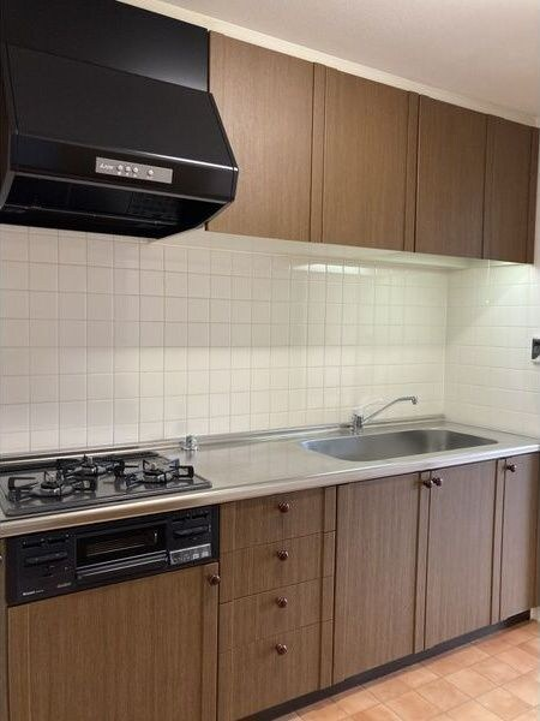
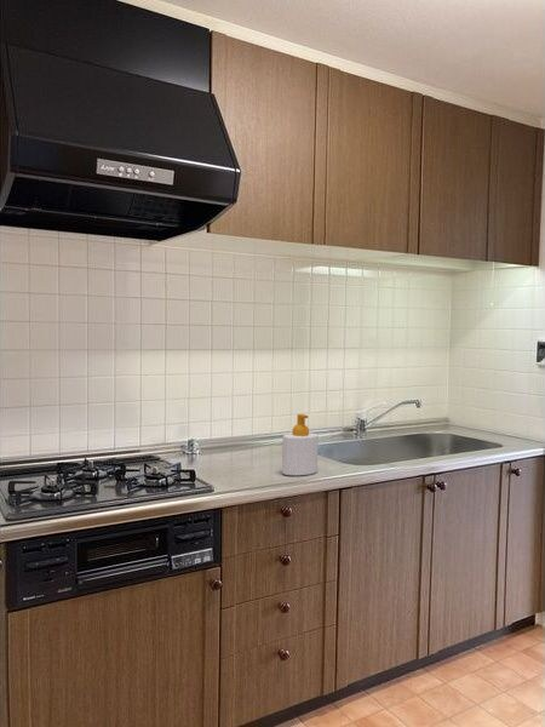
+ soap bottle [281,413,320,476]
